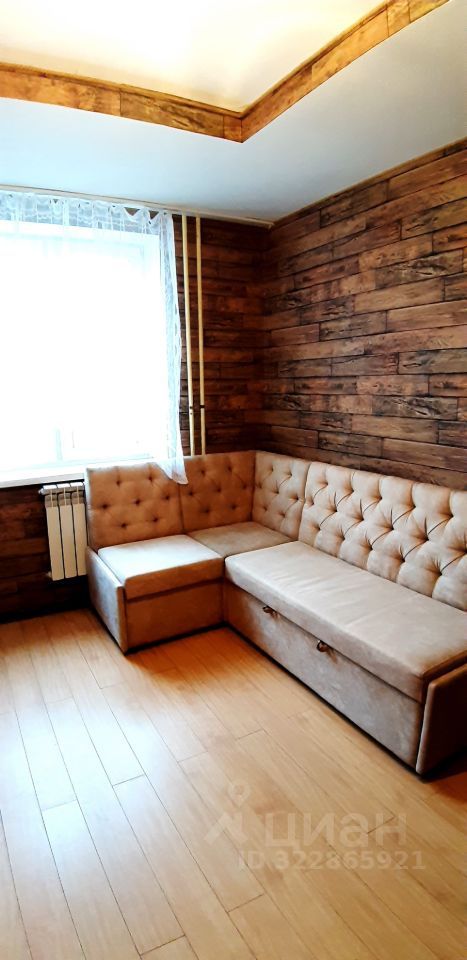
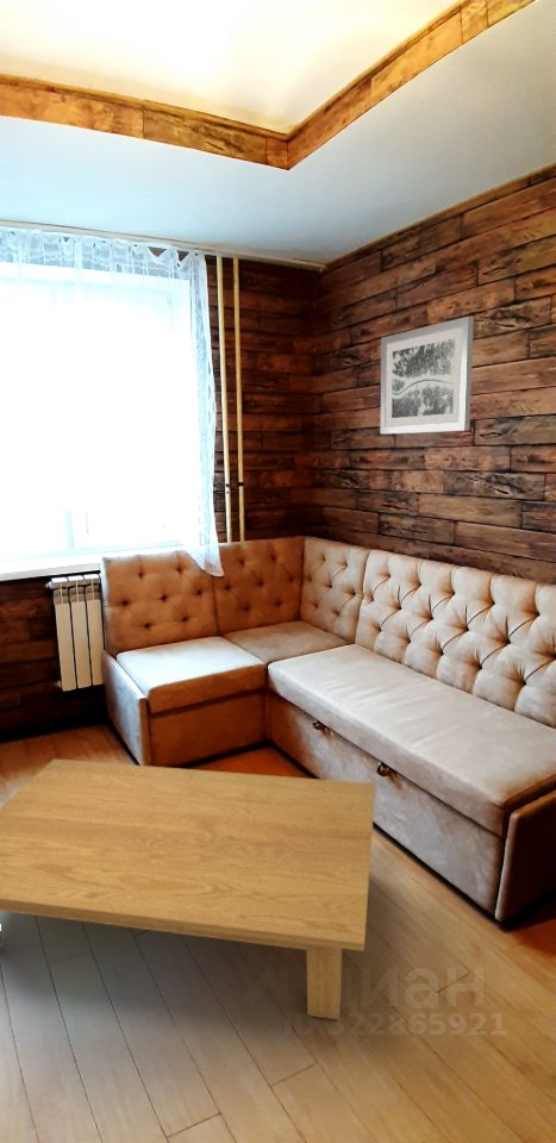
+ coffee table [0,757,376,1022]
+ wall art [379,316,475,435]
